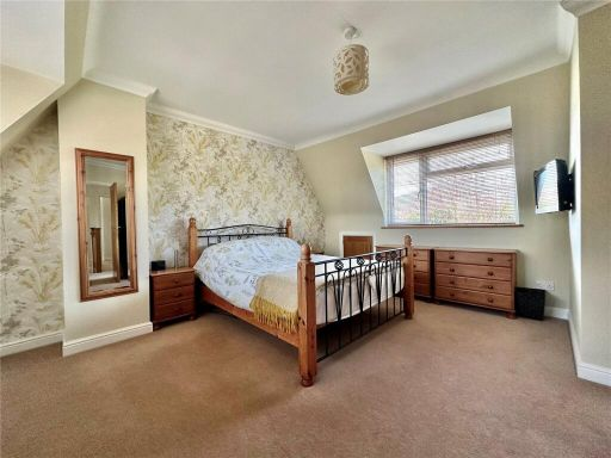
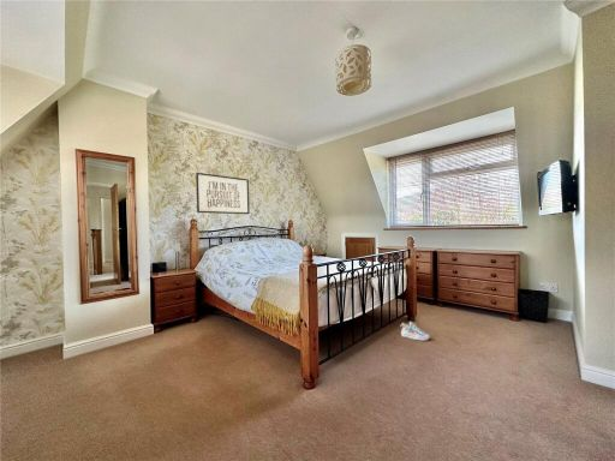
+ mirror [195,172,251,215]
+ shoe [399,321,431,342]
